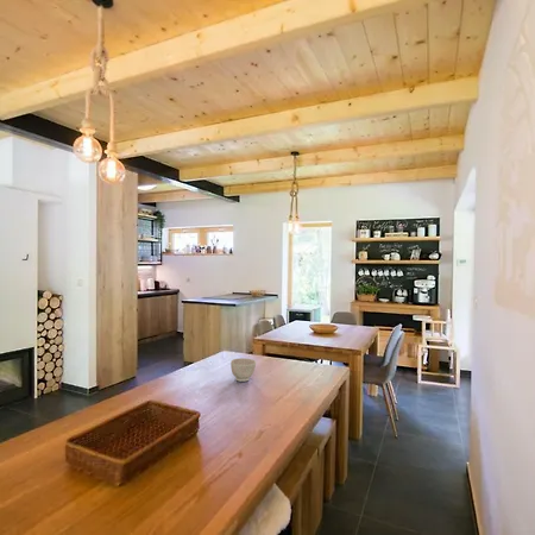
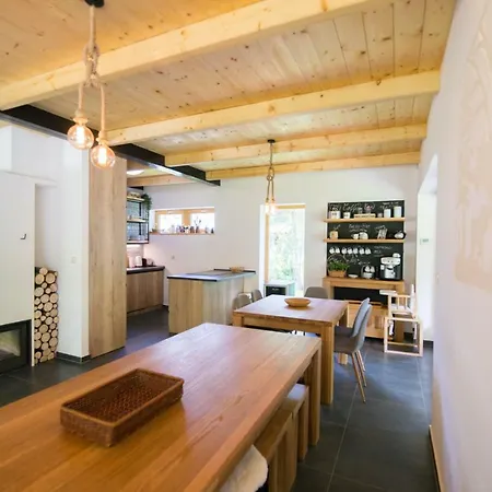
- bowl [229,357,257,383]
